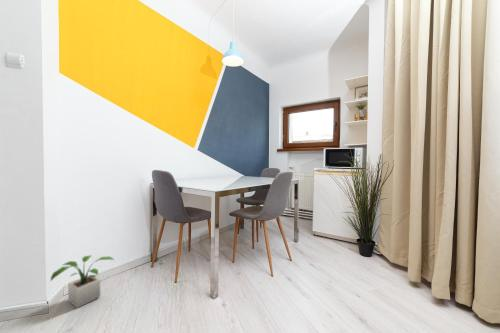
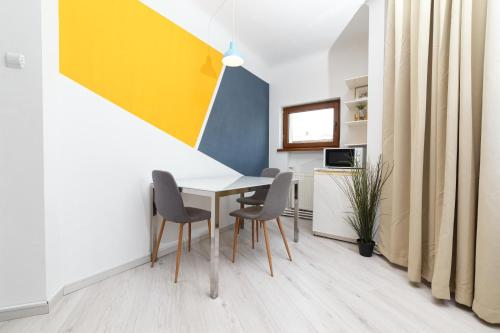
- potted plant [50,254,115,309]
